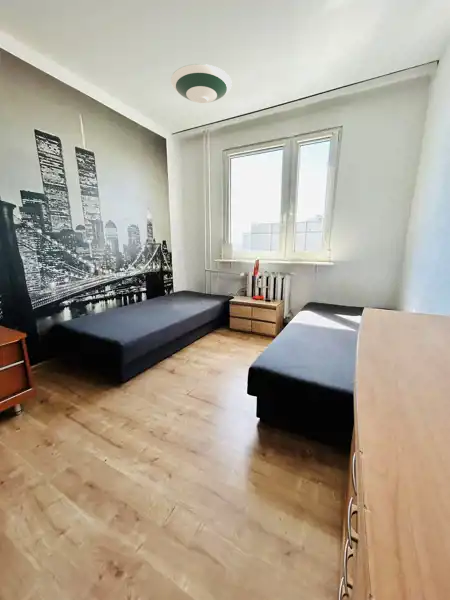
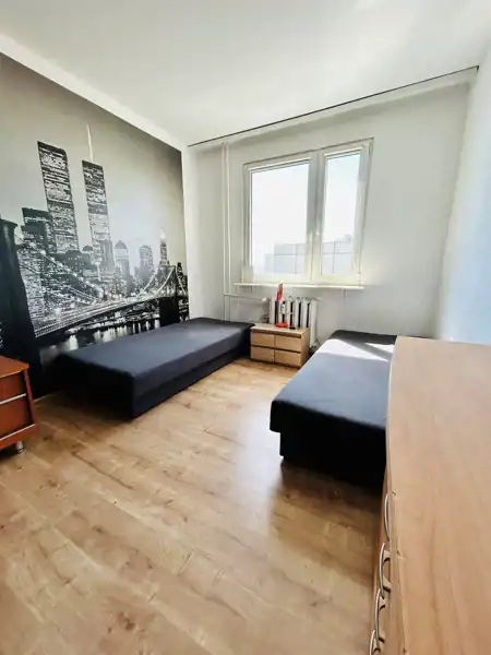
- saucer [170,63,233,104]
